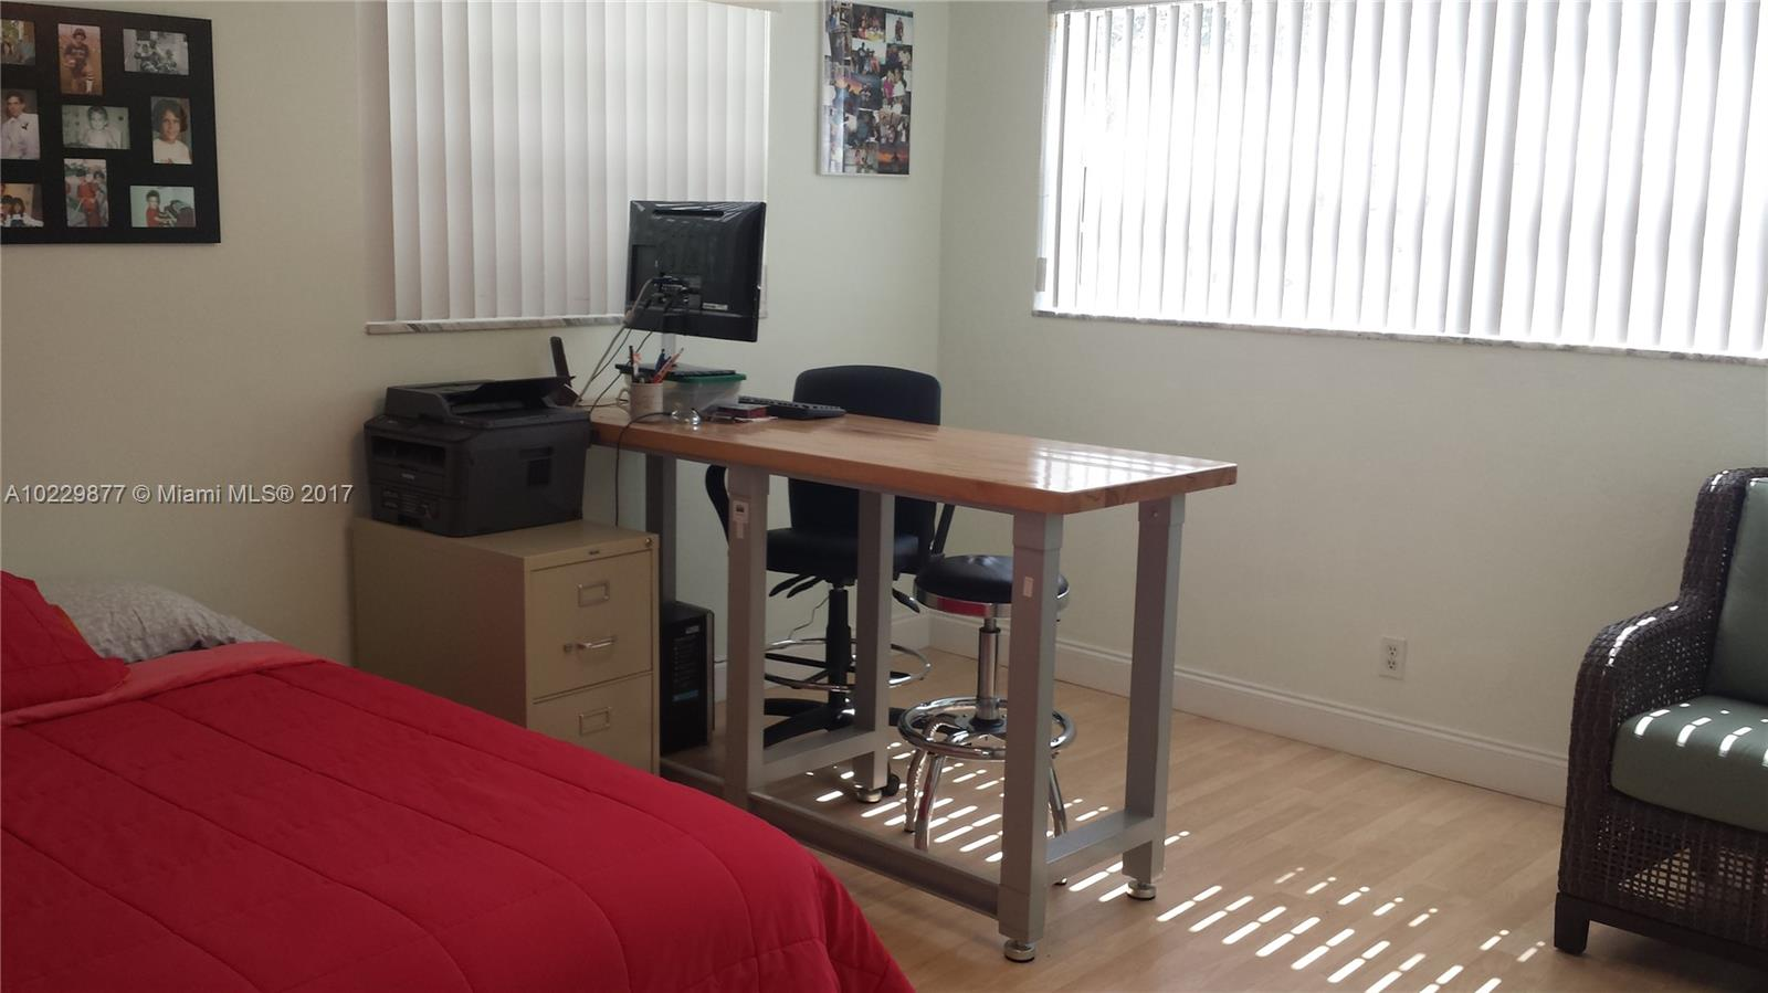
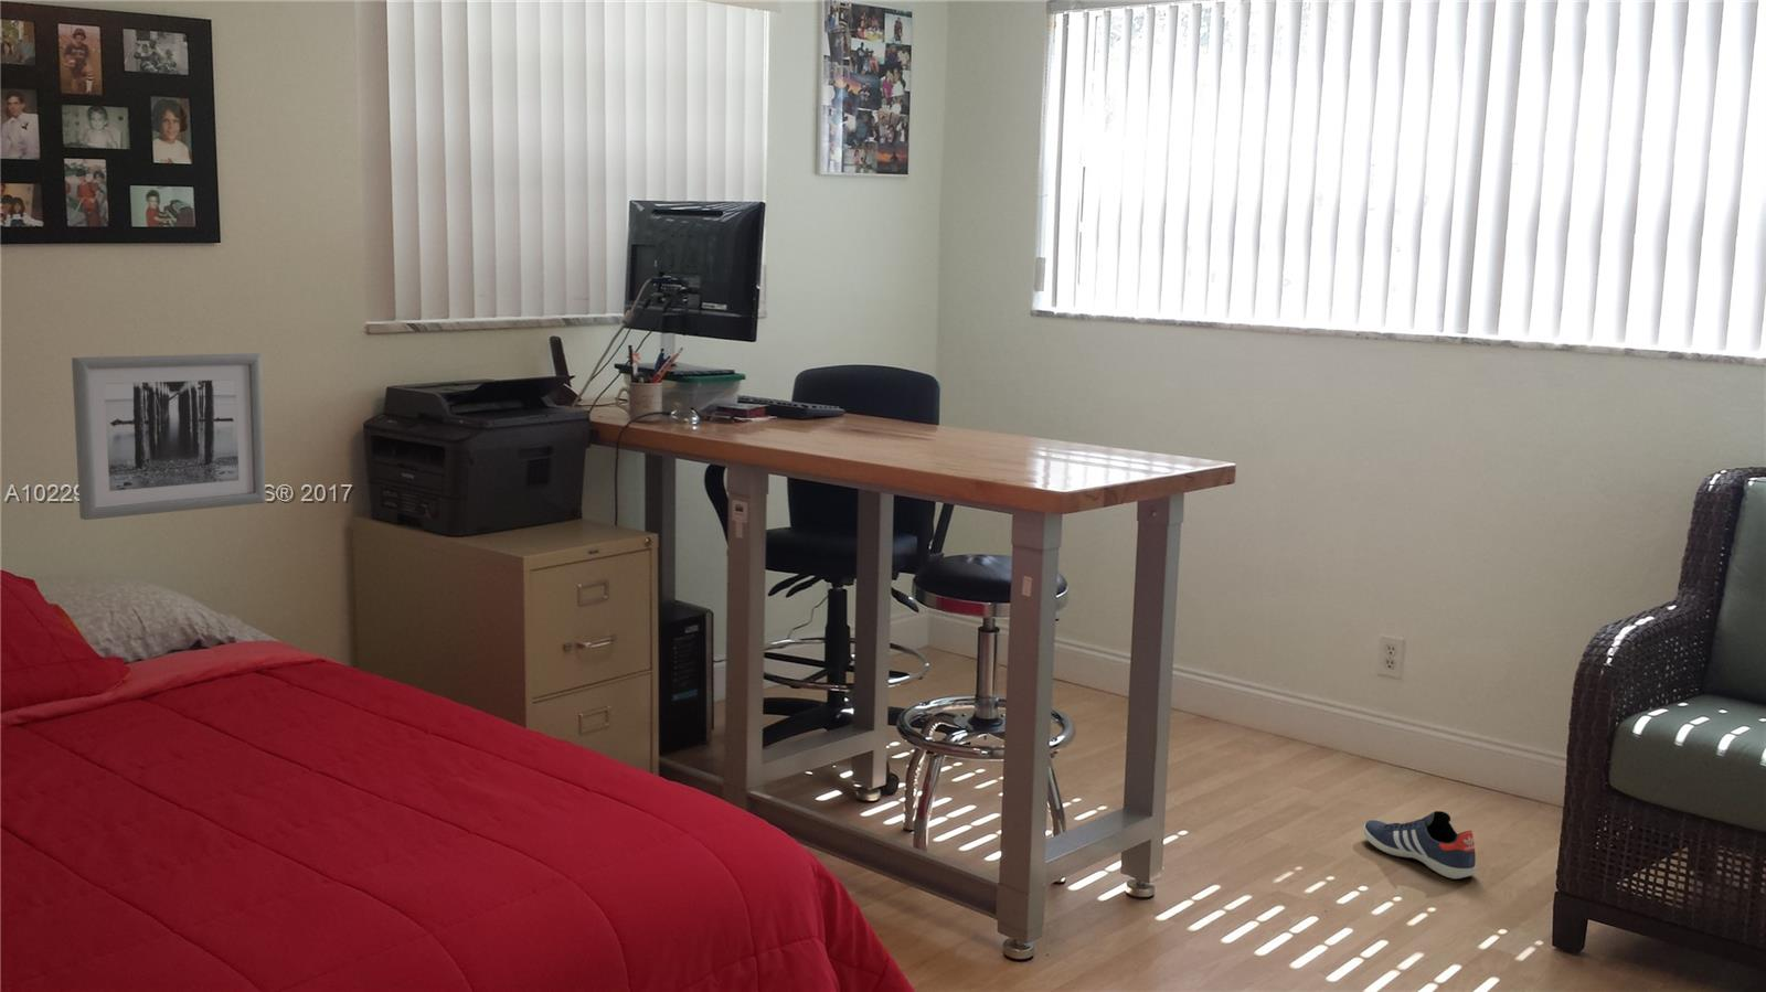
+ wall art [70,352,267,520]
+ sneaker [1362,810,1477,879]
